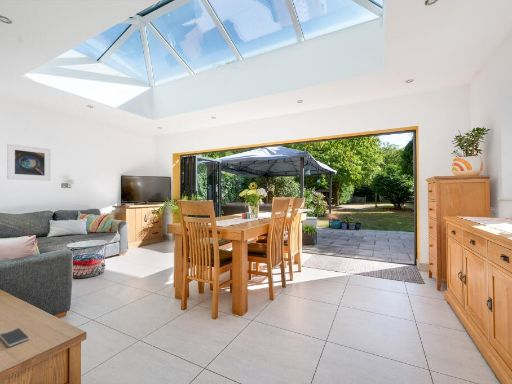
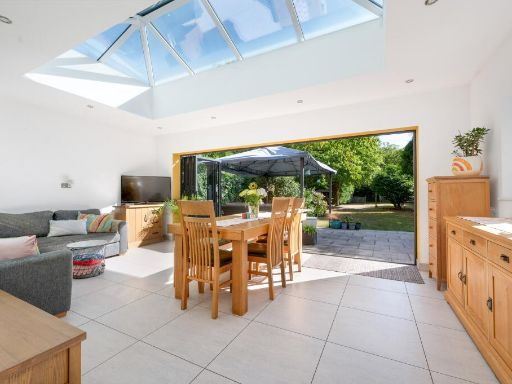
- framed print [6,143,52,182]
- smartphone [0,327,31,348]
